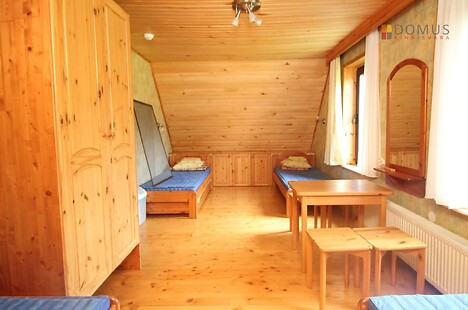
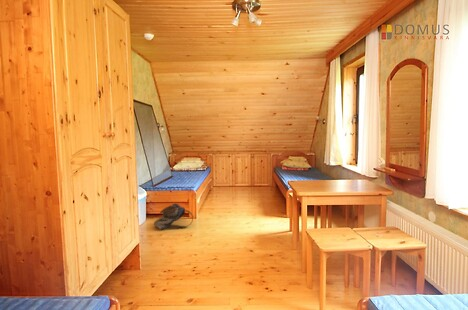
+ backpack [153,202,194,231]
